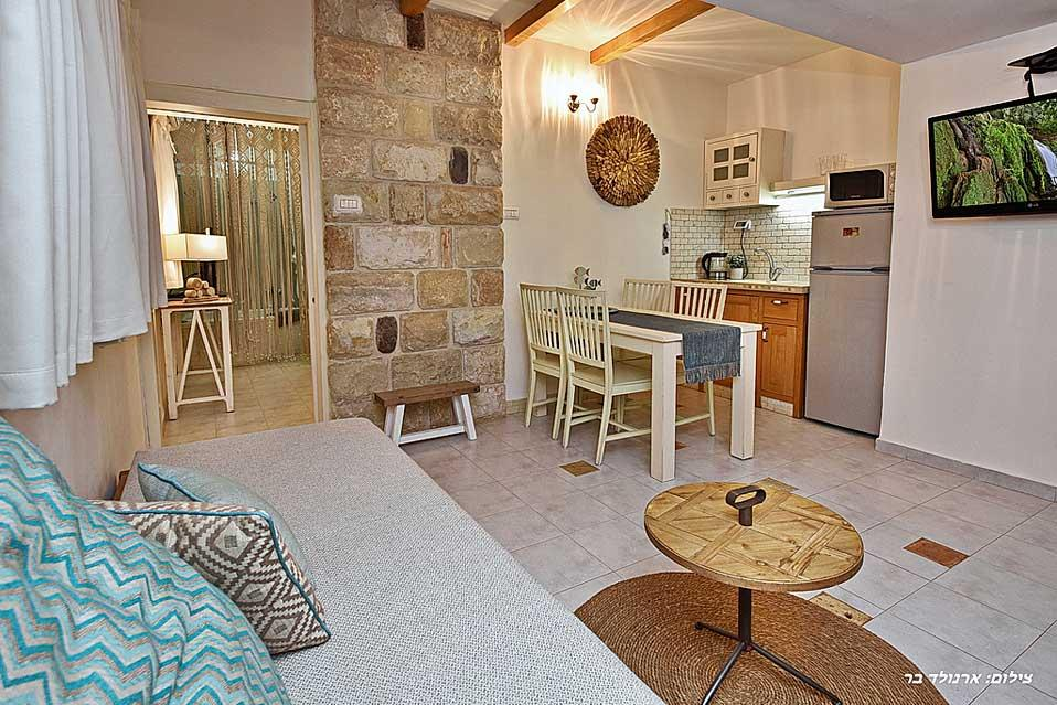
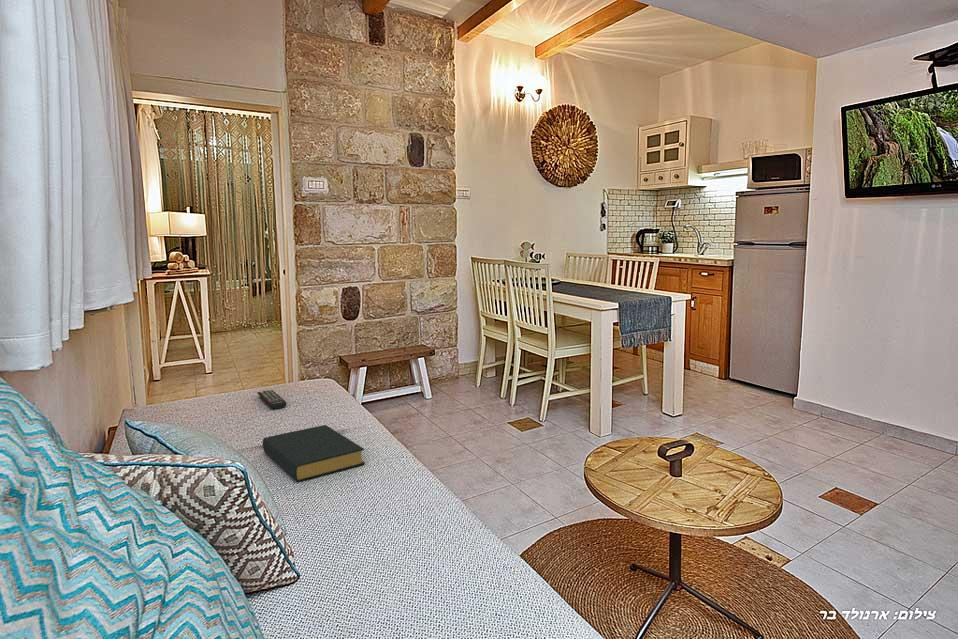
+ remote control [257,389,287,410]
+ hardback book [262,424,366,483]
